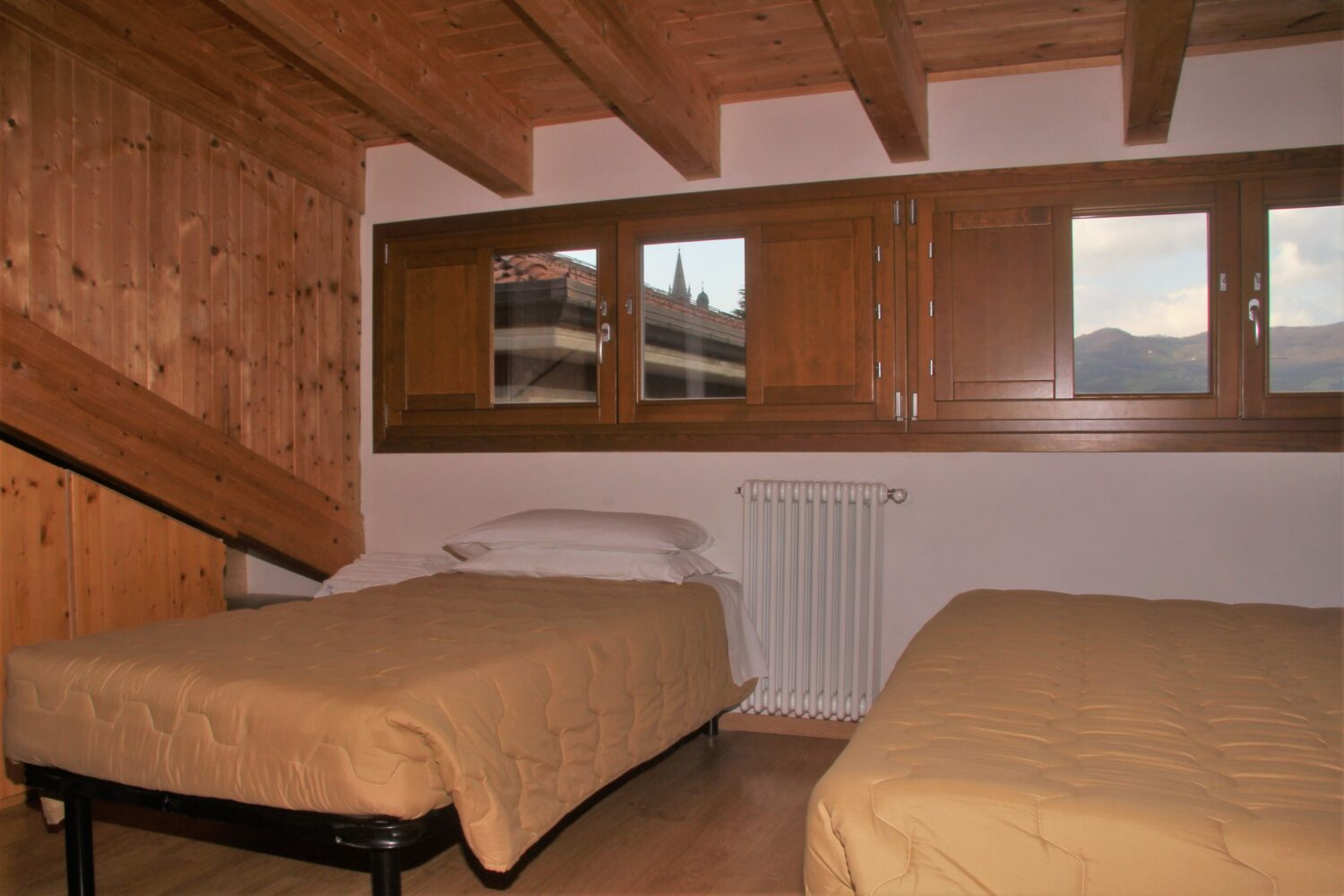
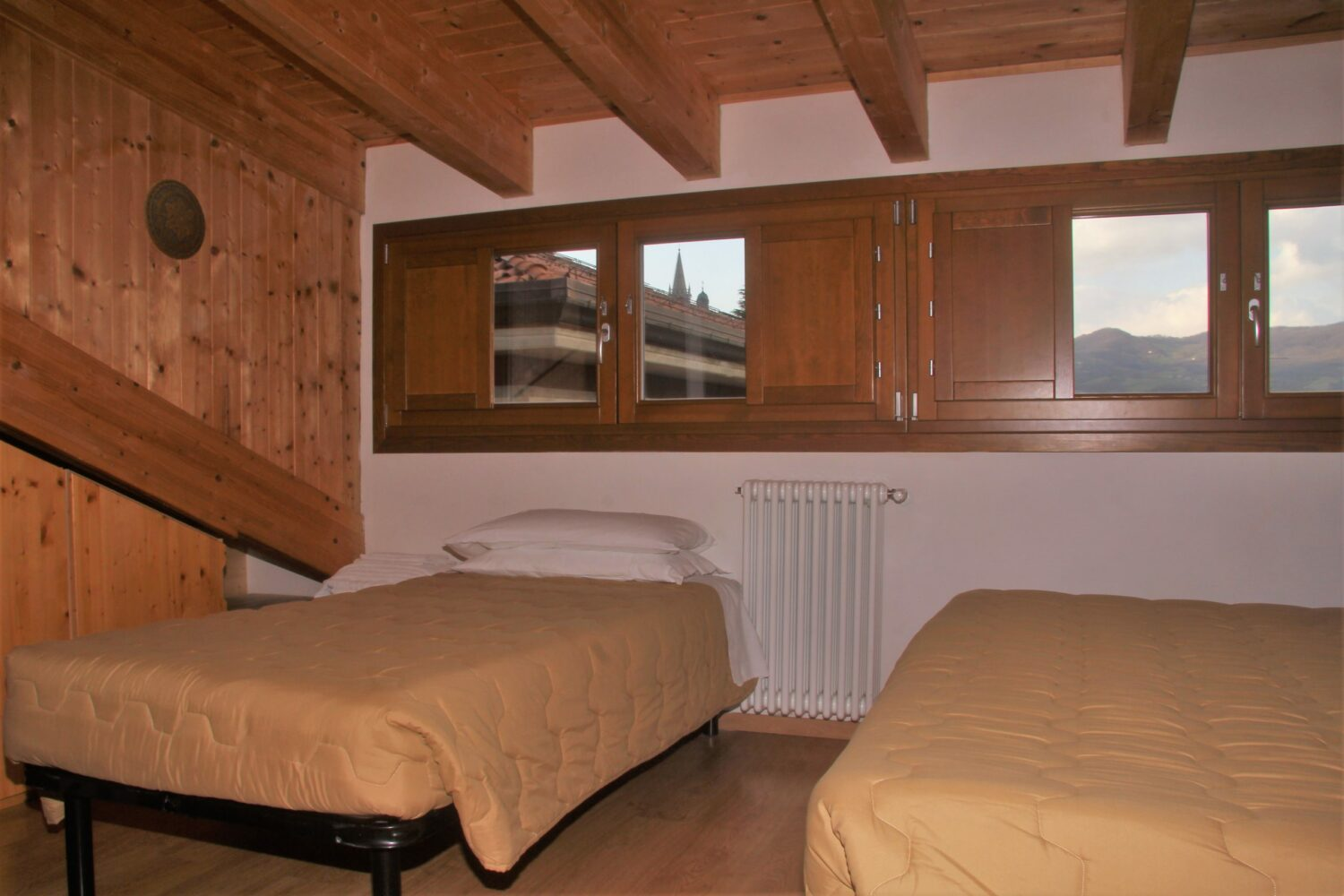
+ decorative plate [142,178,207,261]
